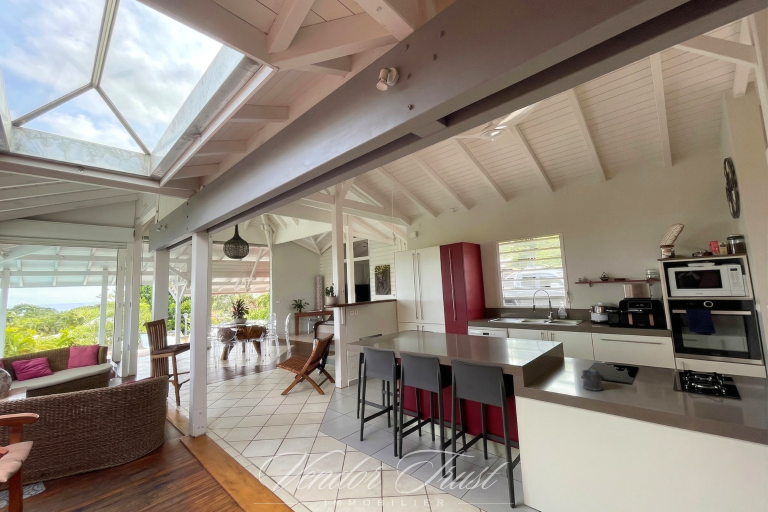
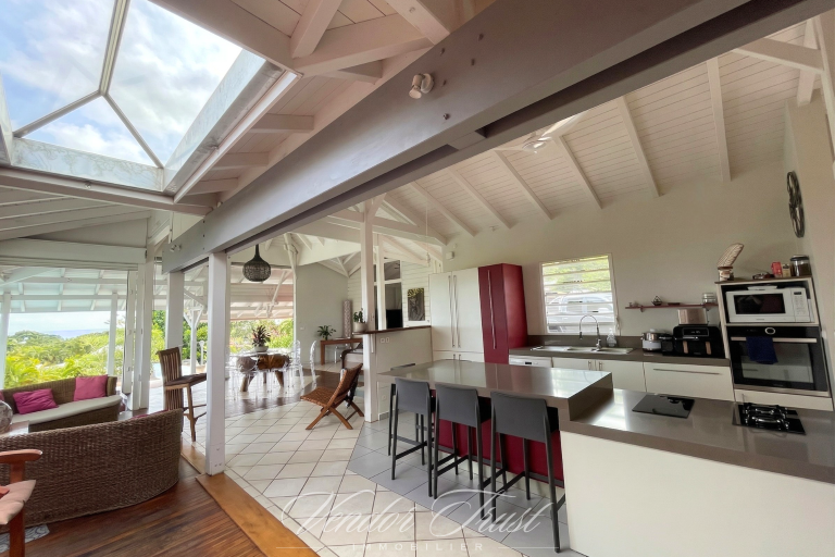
- mug [581,368,604,392]
